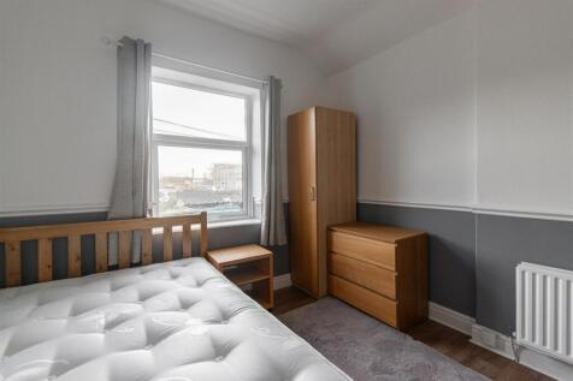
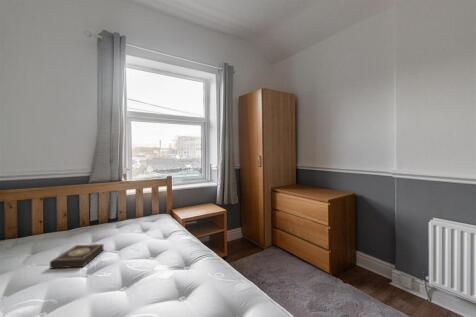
+ book [49,243,105,270]
